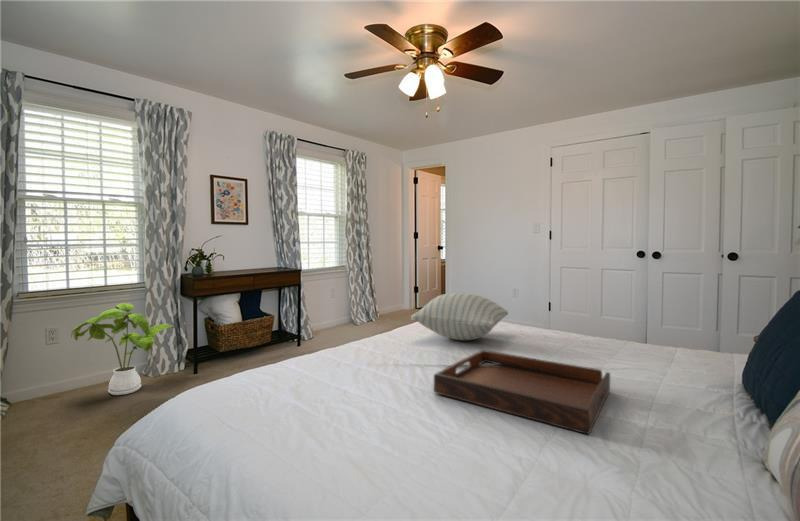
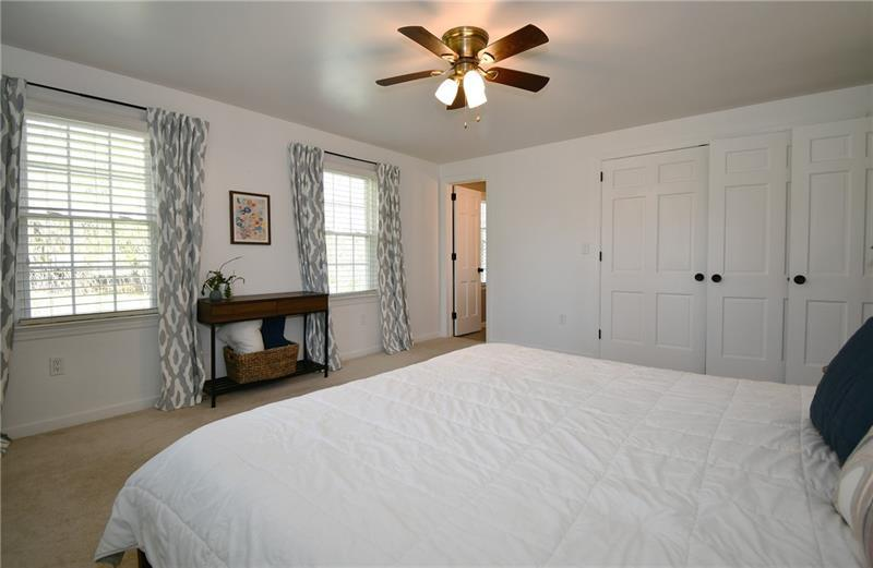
- pillow [410,292,509,341]
- serving tray [433,349,611,435]
- house plant [70,302,177,396]
